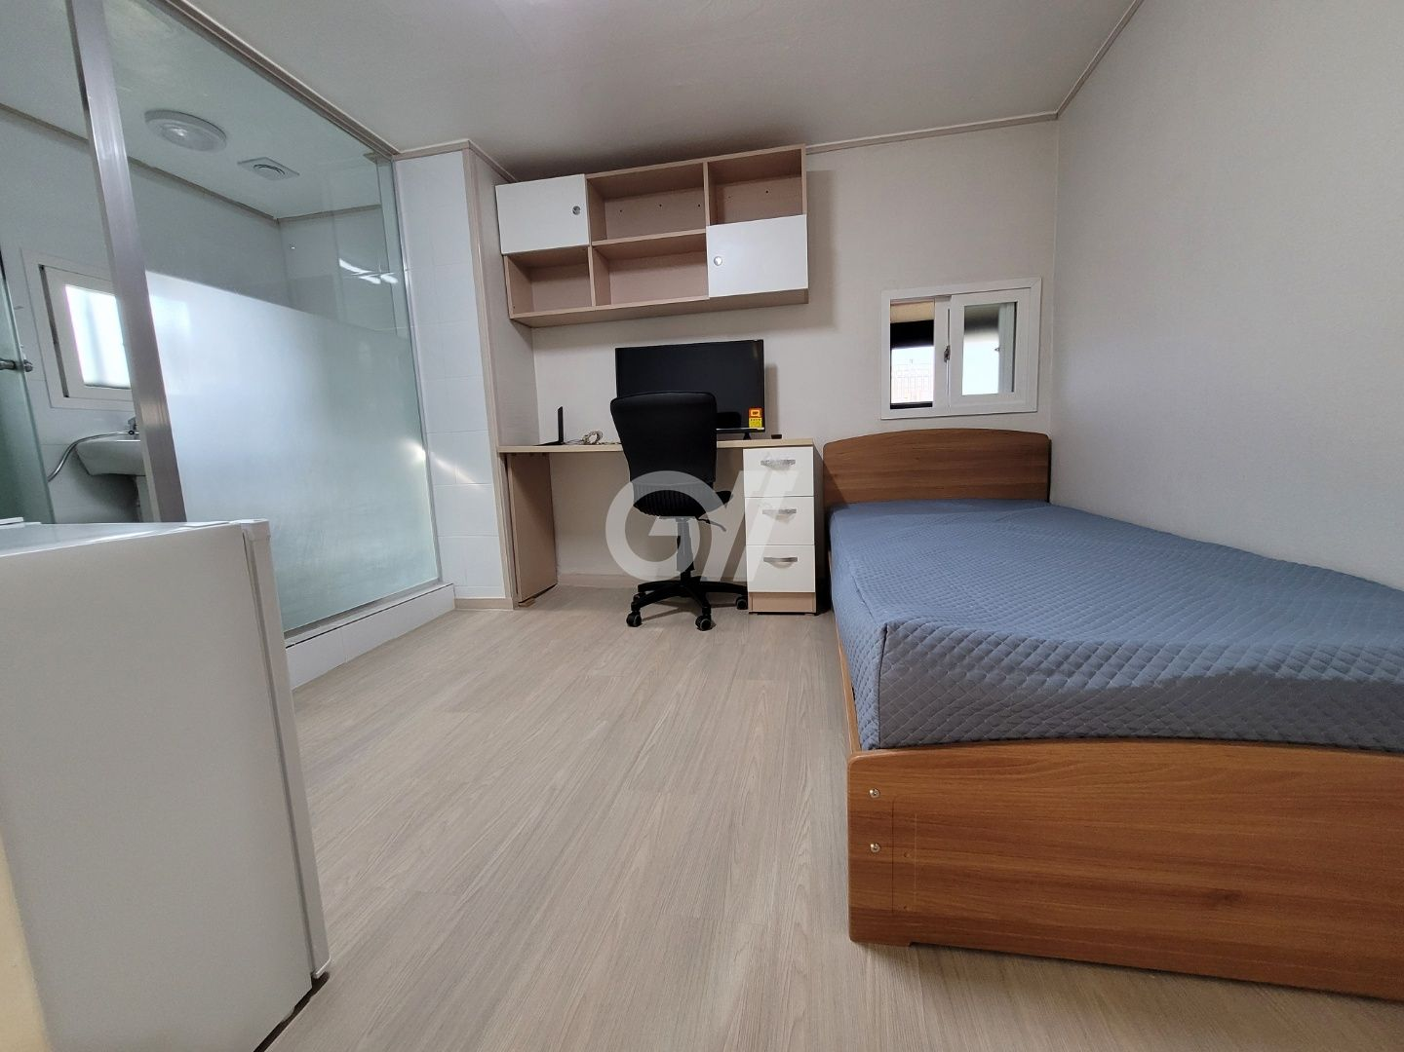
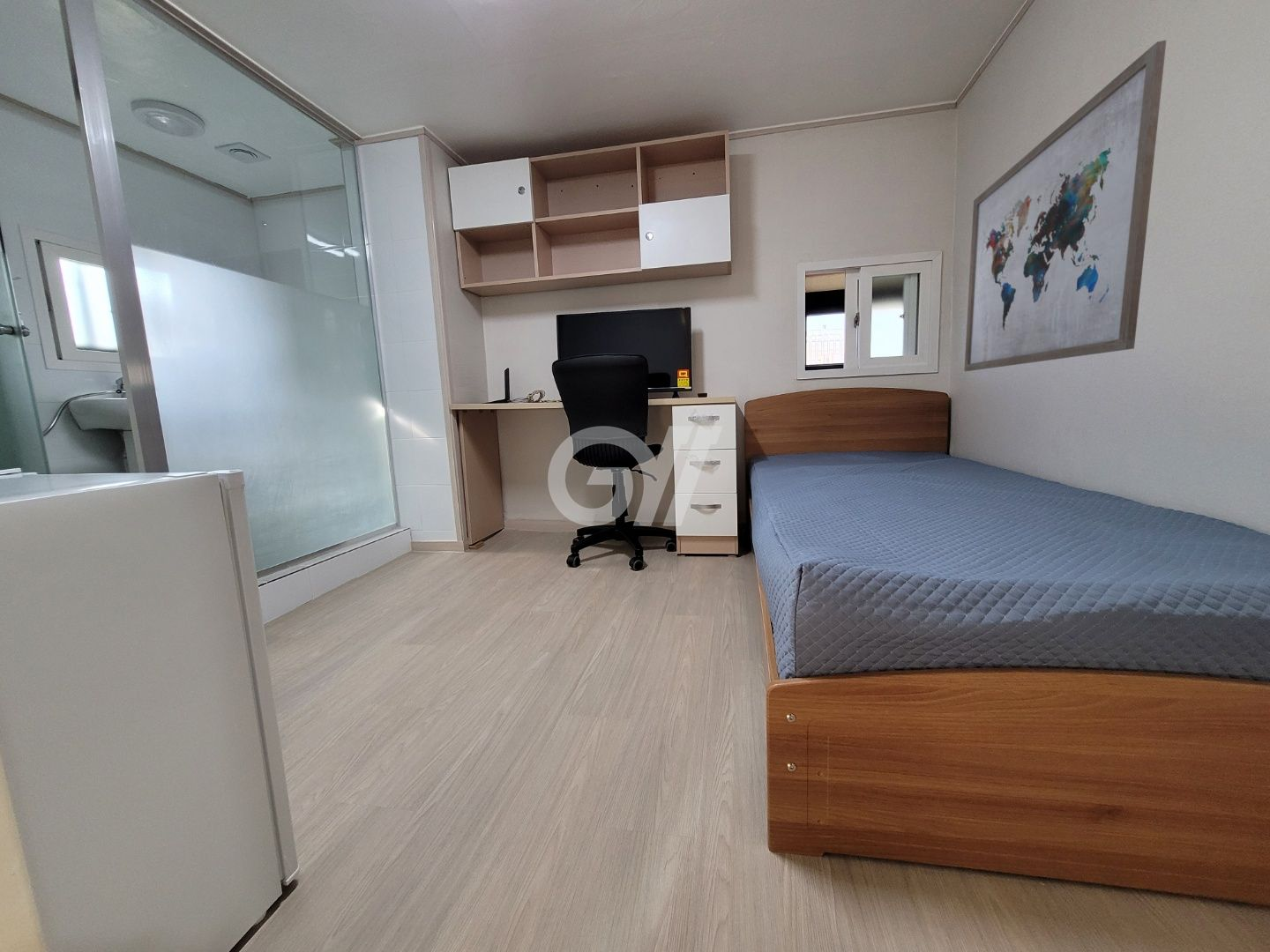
+ wall art [963,40,1167,372]
